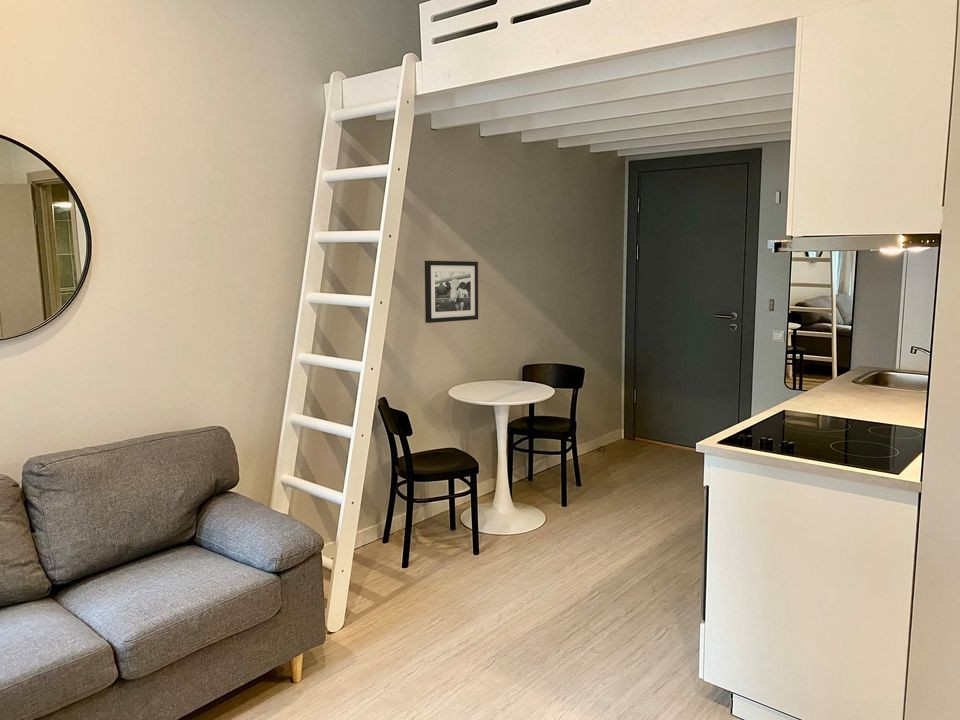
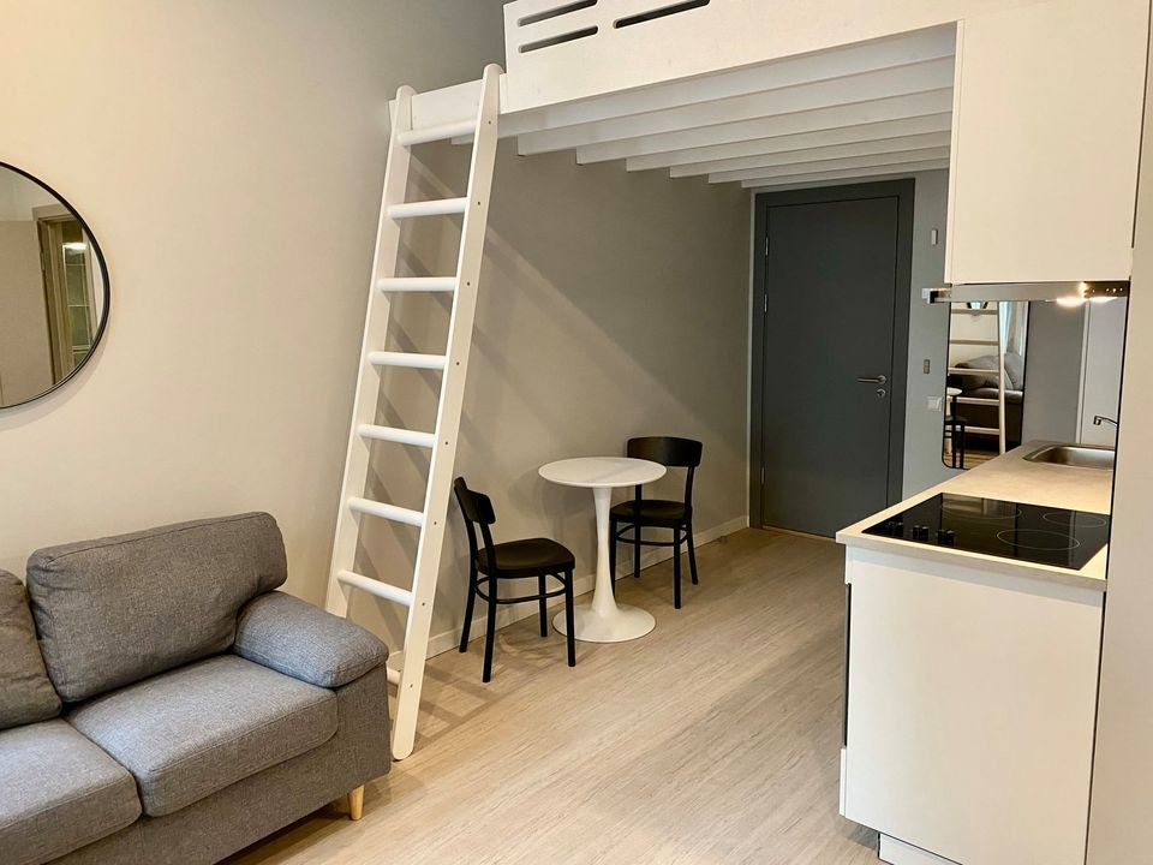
- picture frame [424,260,479,324]
